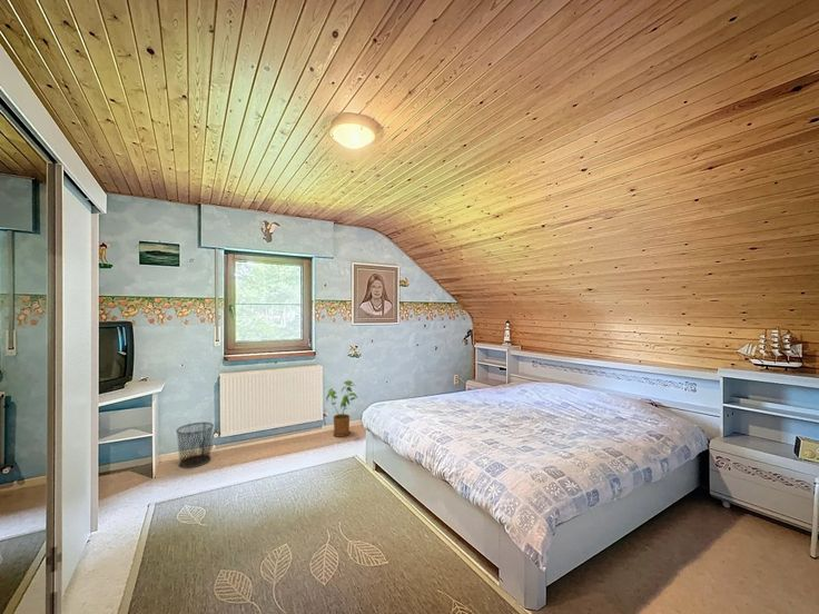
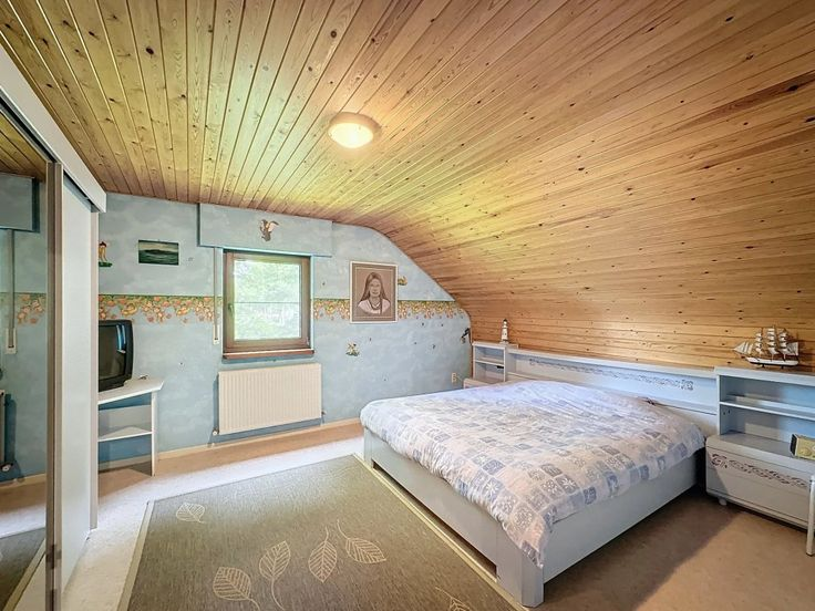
- waste bin [175,422,215,469]
- house plant [325,379,358,438]
